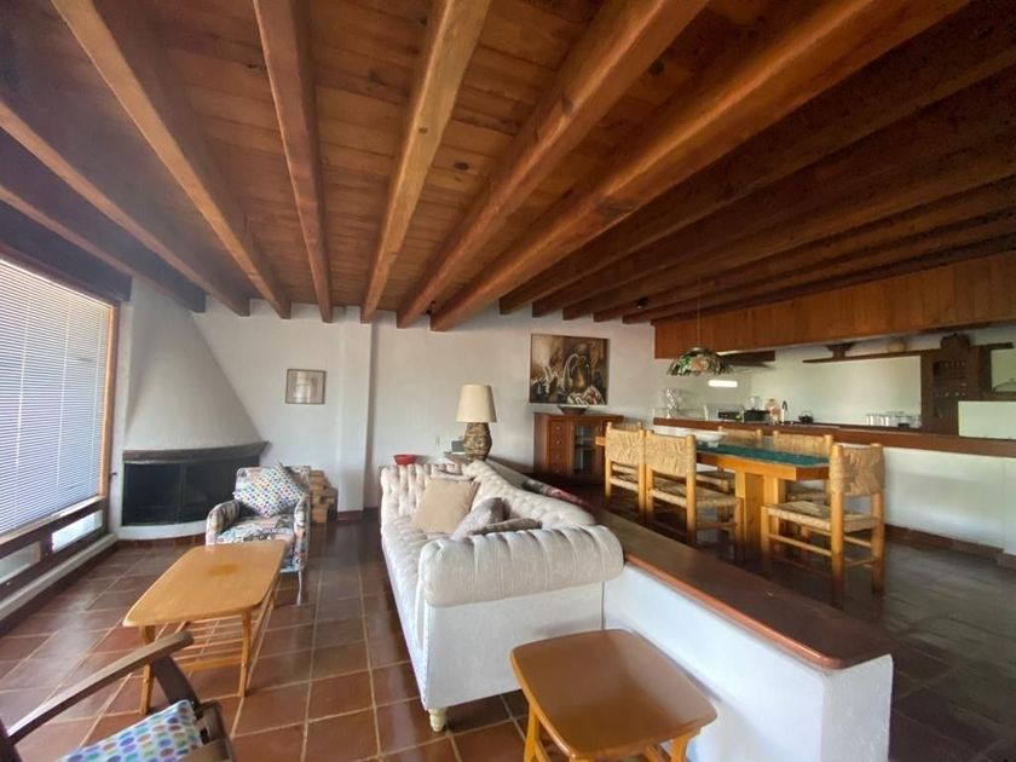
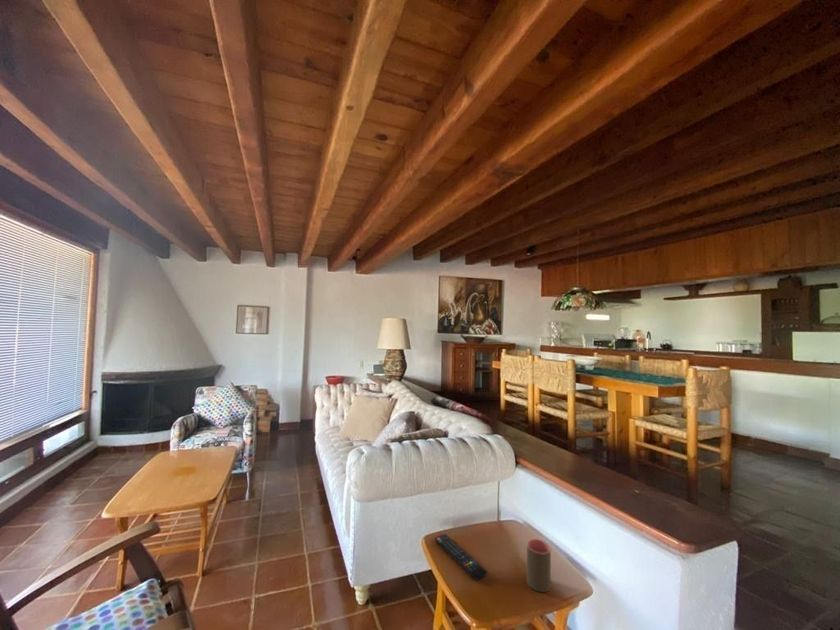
+ remote control [434,533,488,580]
+ cup [526,538,552,593]
